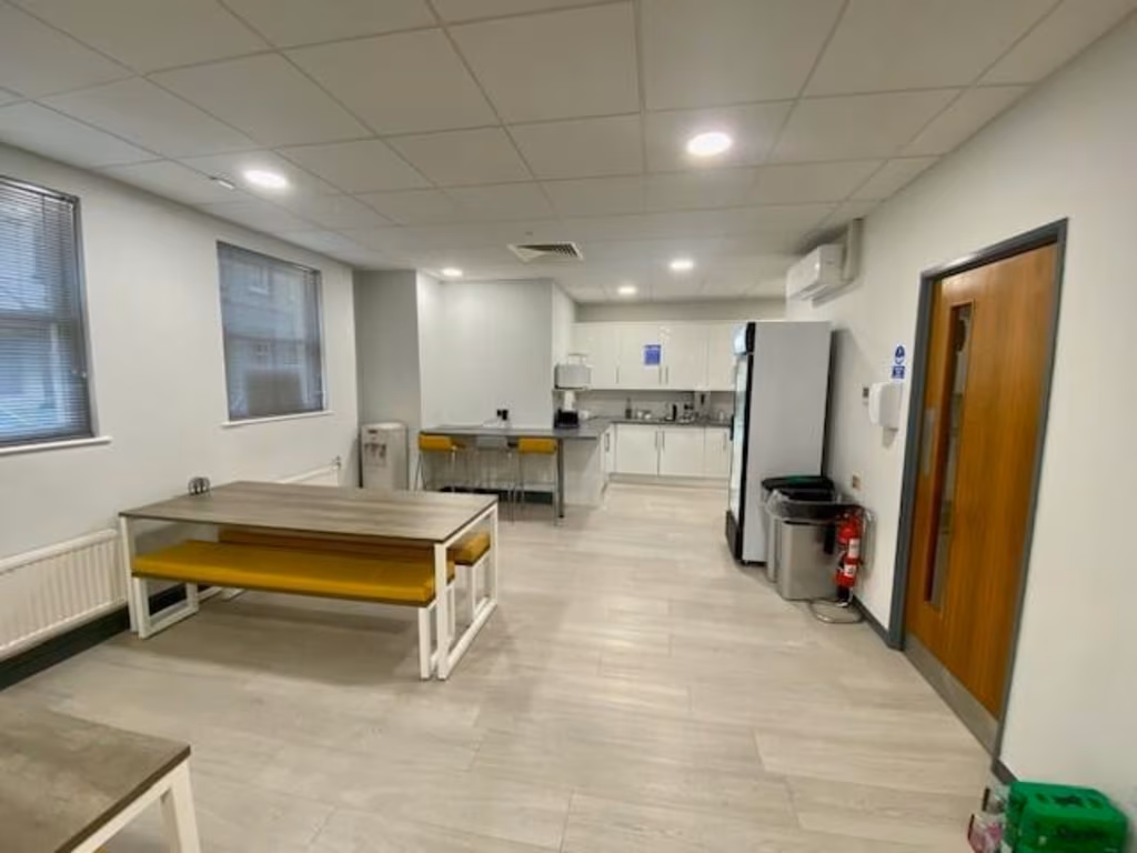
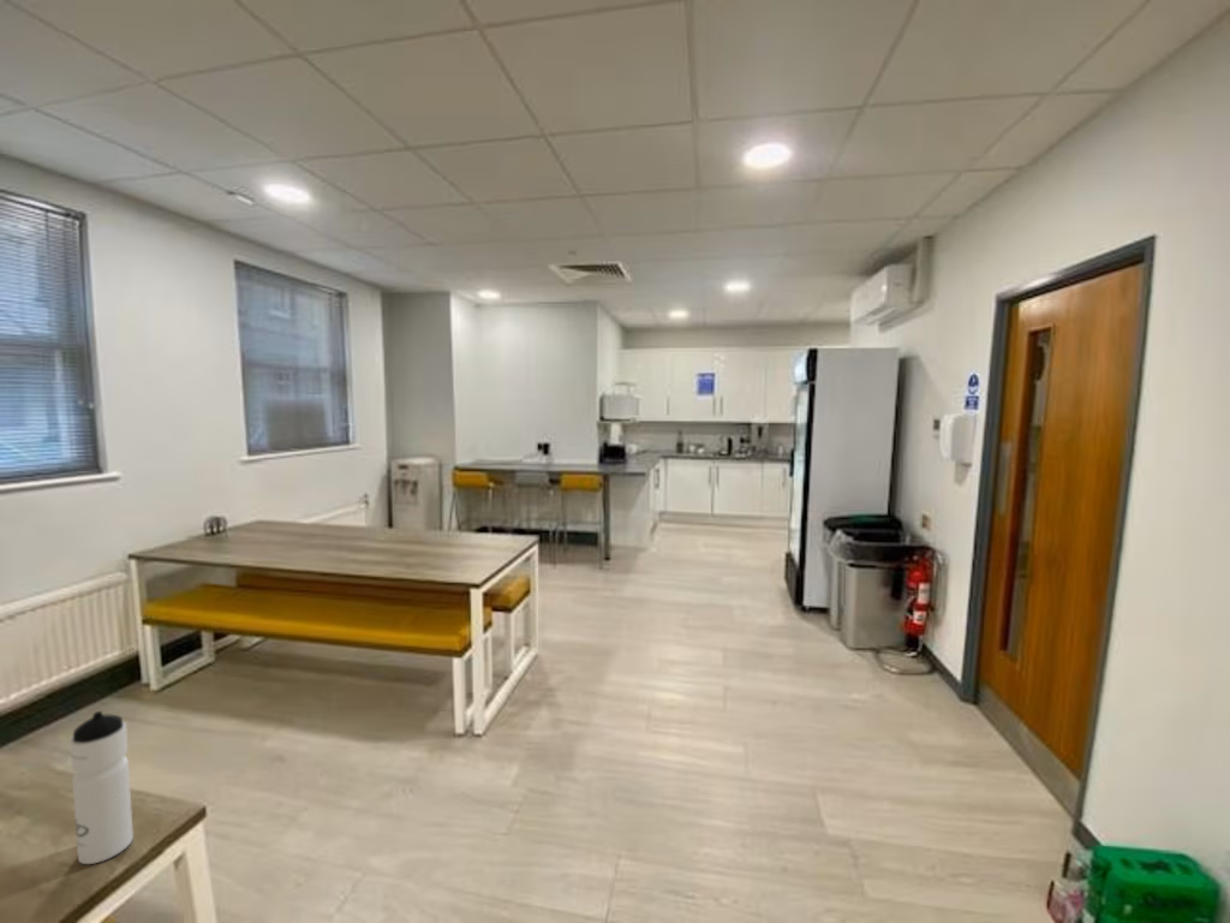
+ water bottle [68,710,135,865]
